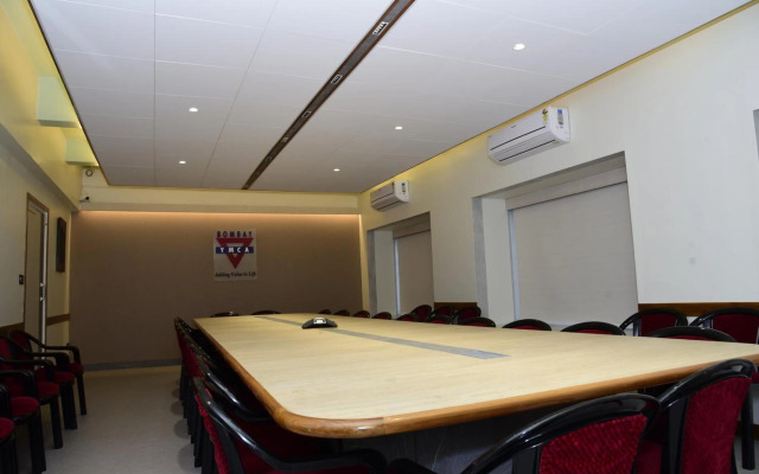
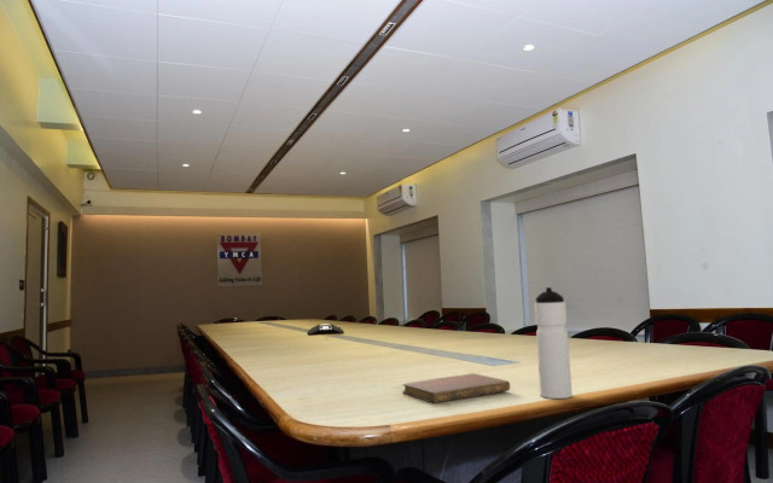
+ water bottle [533,286,574,400]
+ notebook [401,372,511,405]
